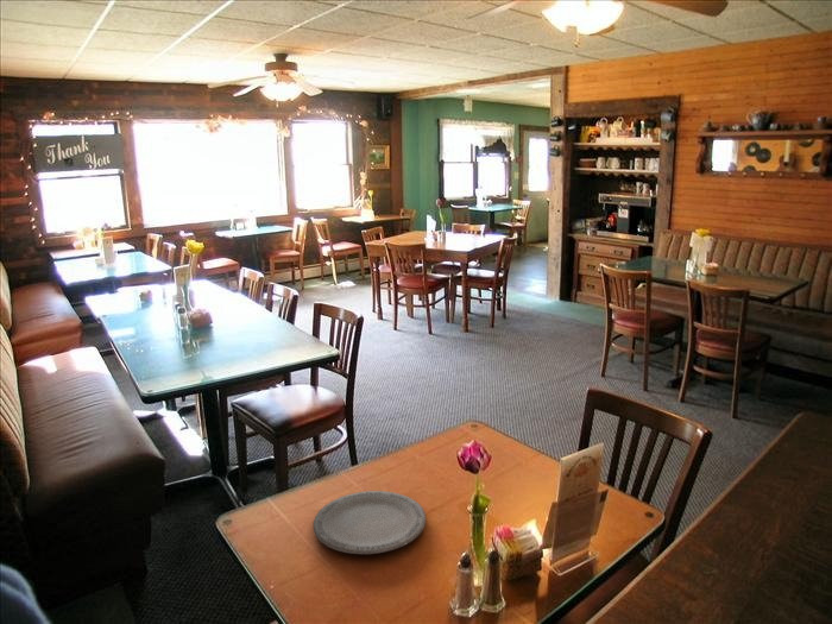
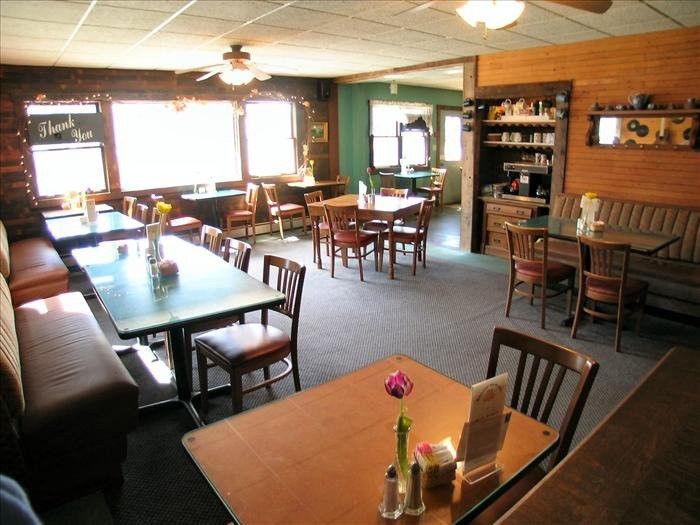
- plate [313,490,427,555]
